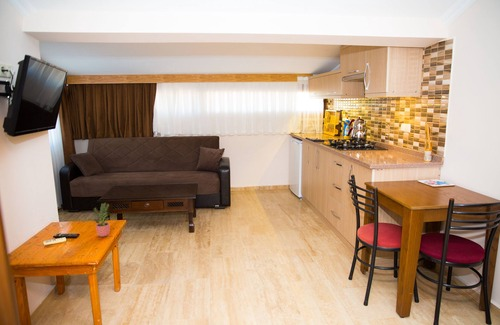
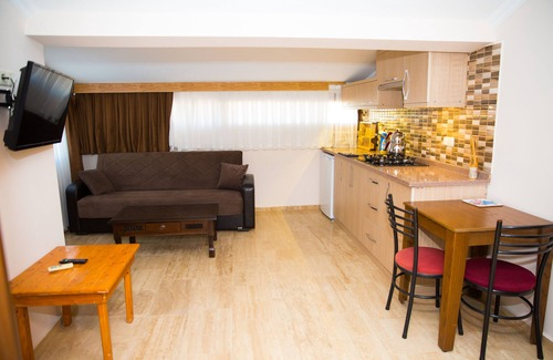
- potted plant [81,201,111,238]
